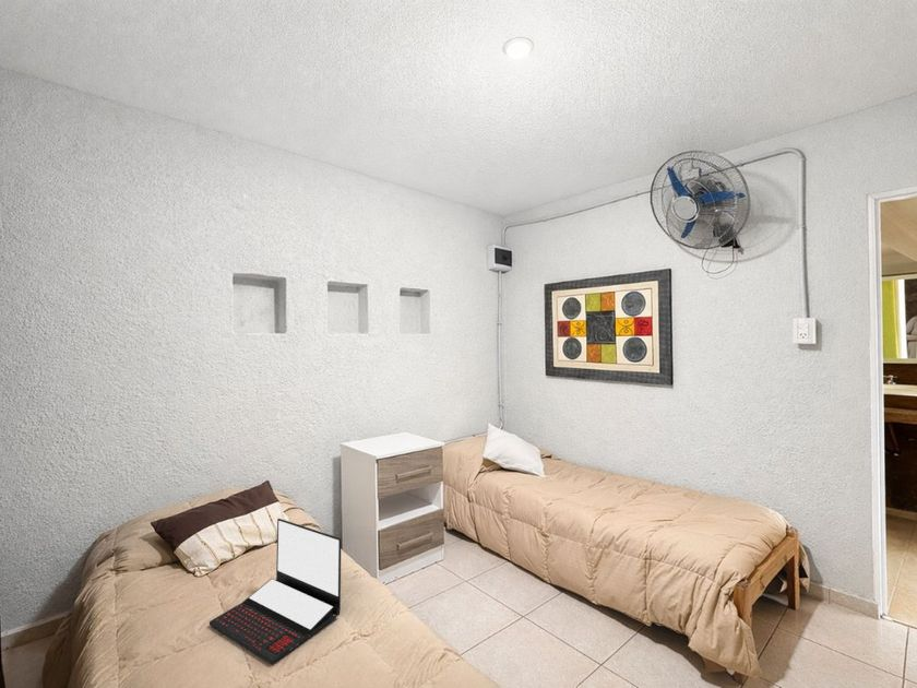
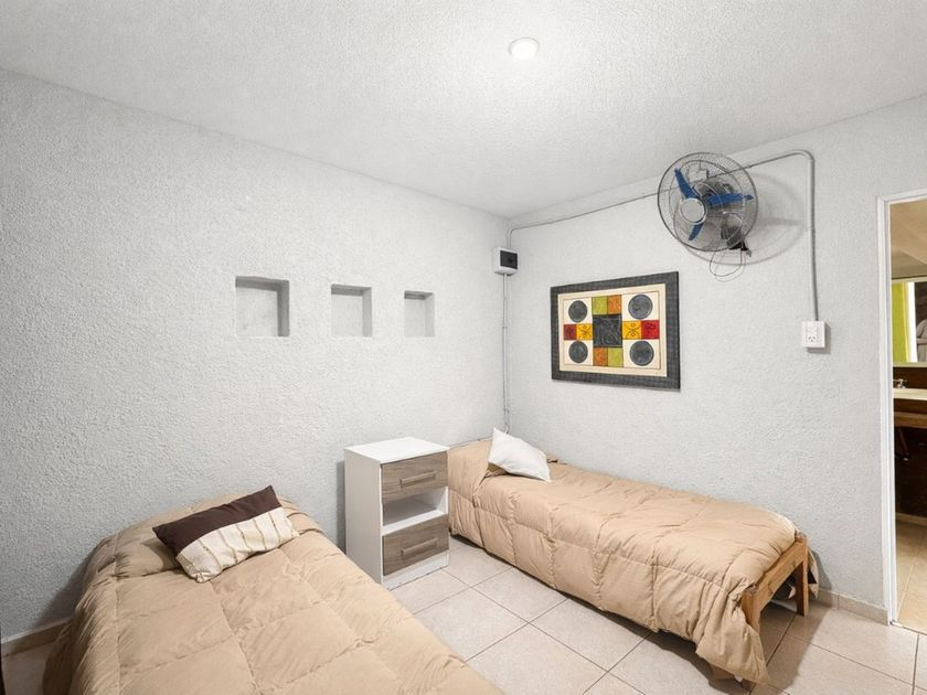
- laptop [209,518,342,665]
